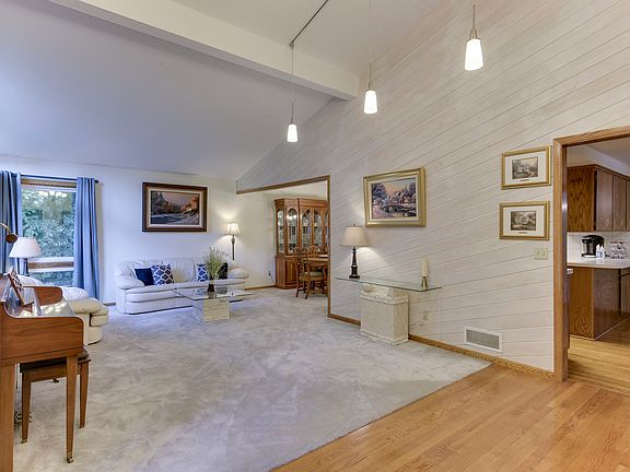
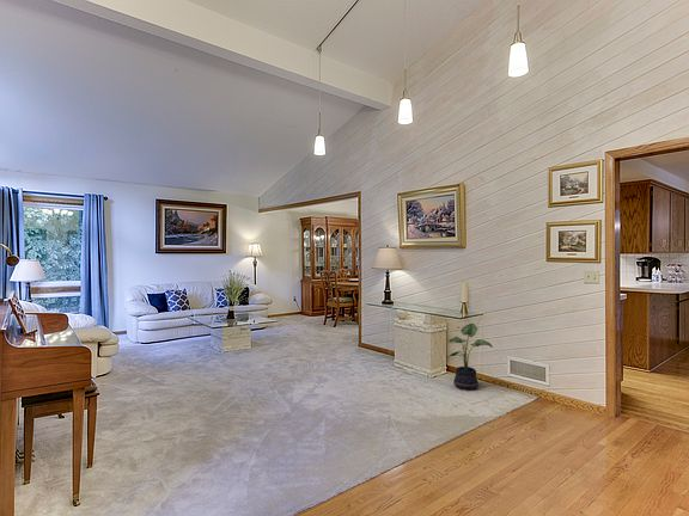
+ potted plant [446,322,494,391]
